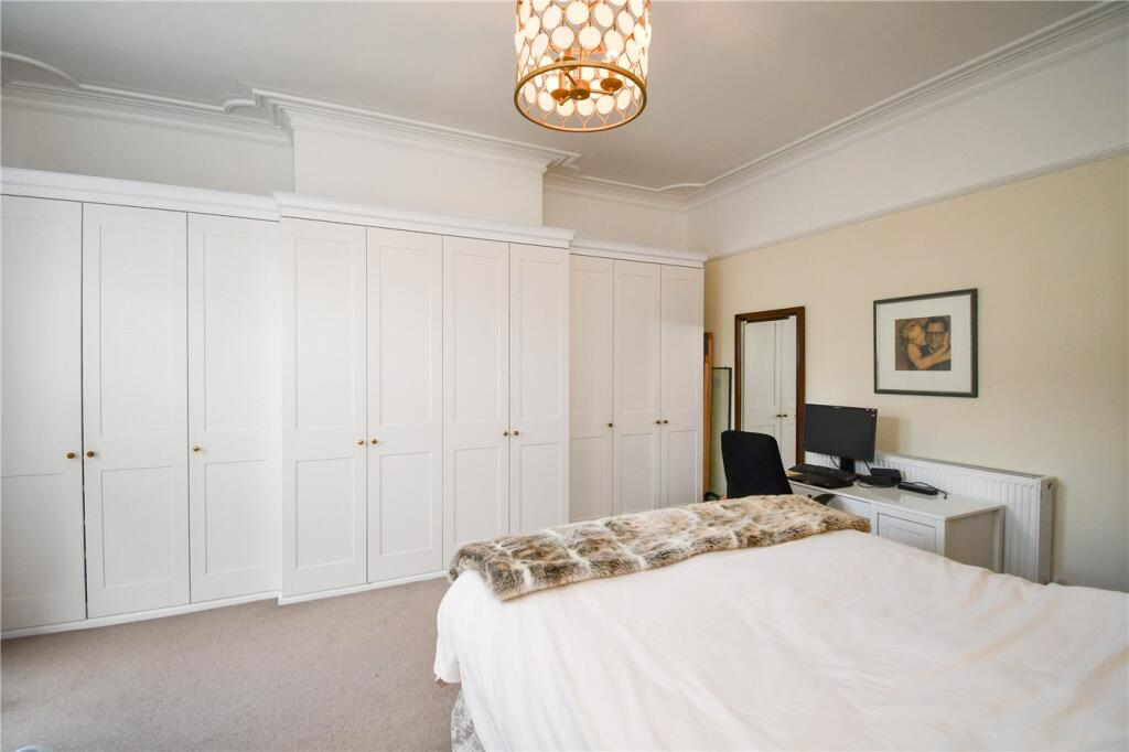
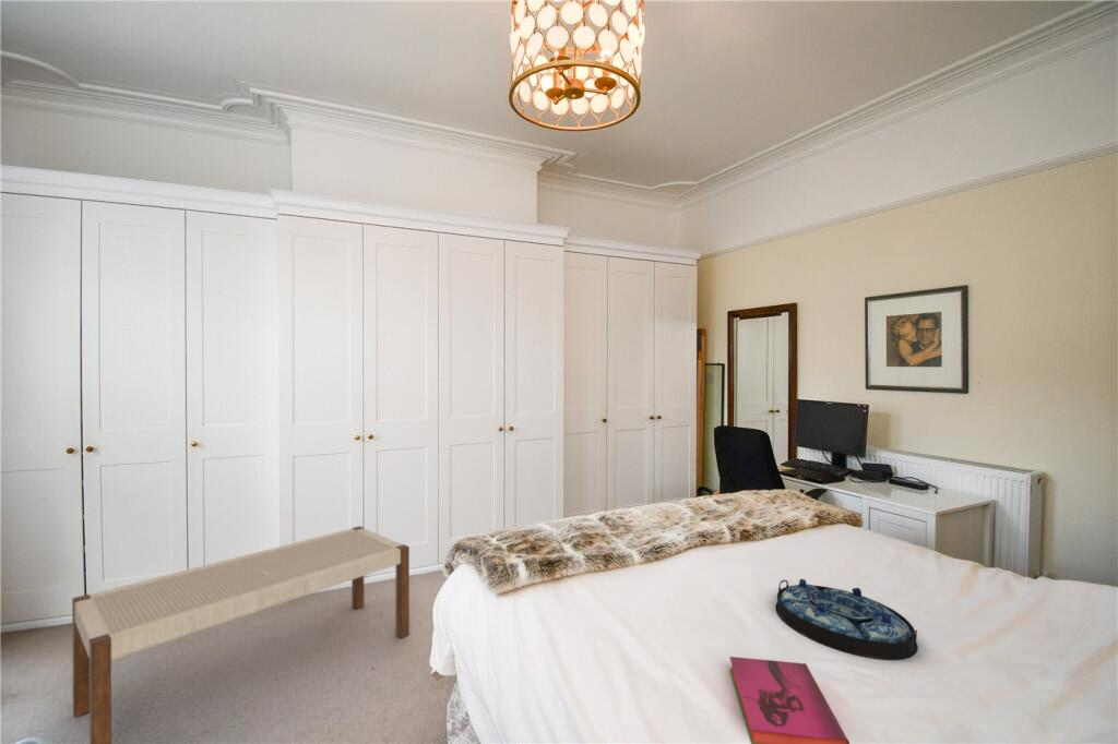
+ serving tray [774,578,919,661]
+ hardback book [728,656,851,744]
+ bench [71,525,411,744]
